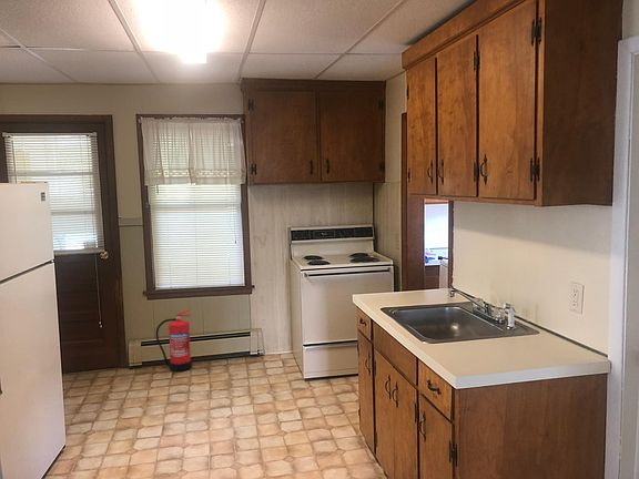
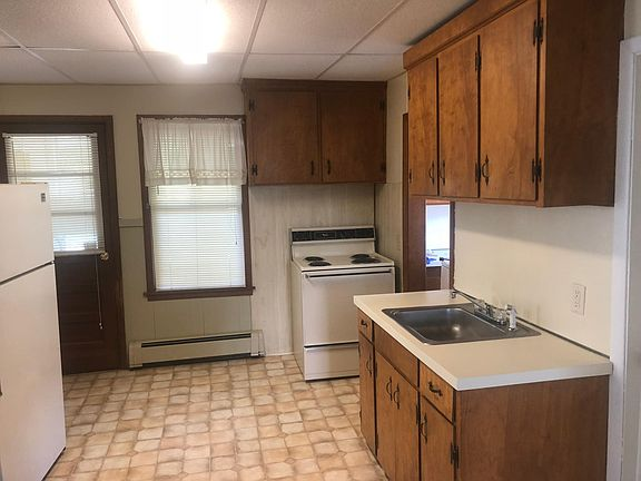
- fire extinguisher [155,308,193,373]
